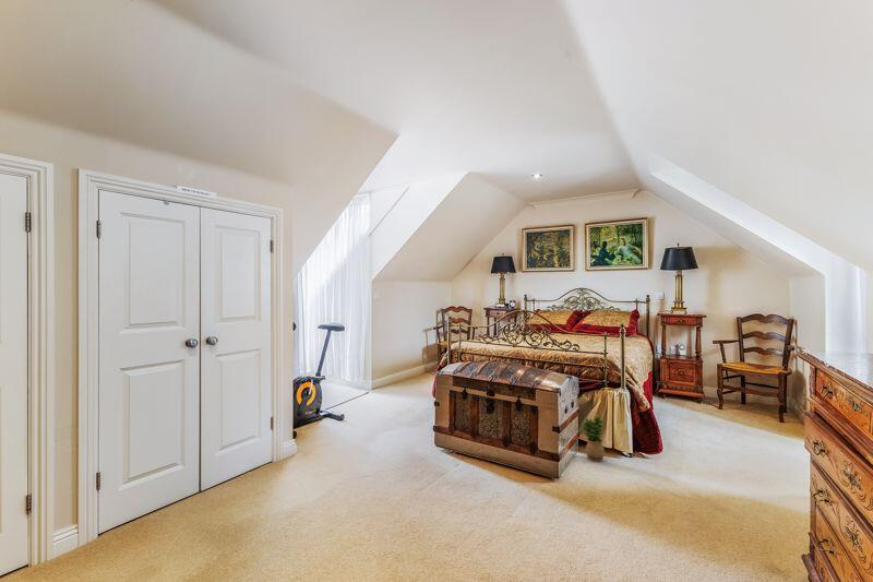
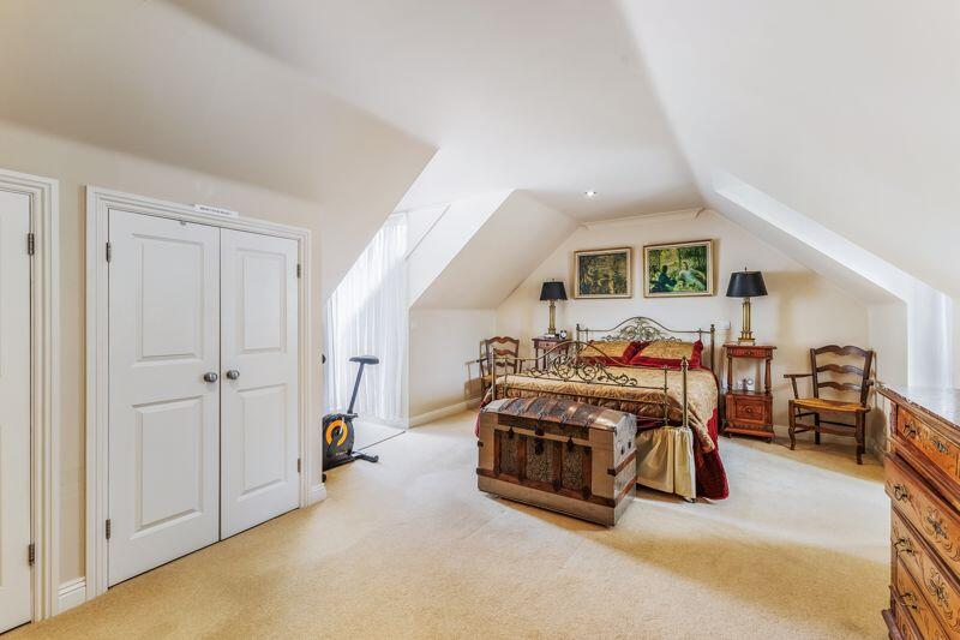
- potted plant [581,415,606,463]
